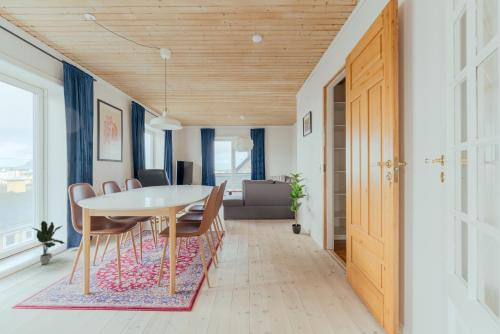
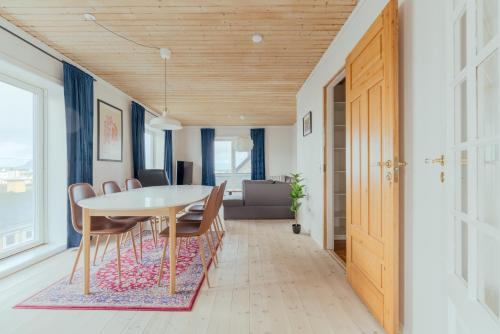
- potted plant [30,220,66,265]
